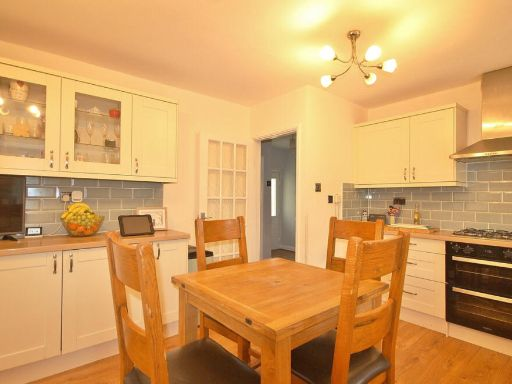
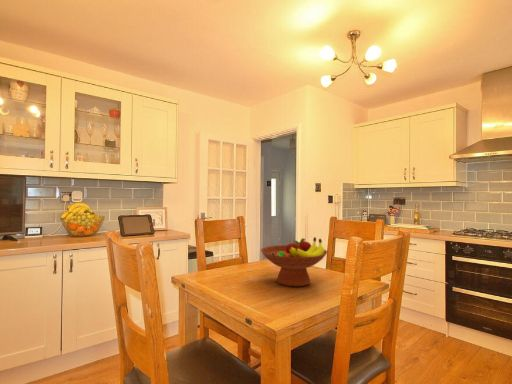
+ fruit bowl [260,236,328,287]
